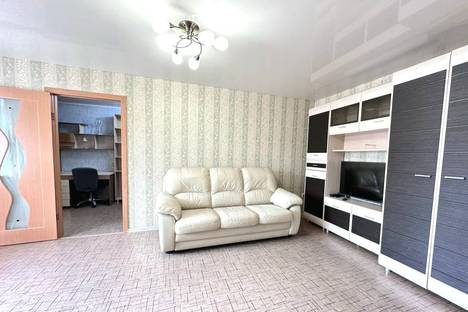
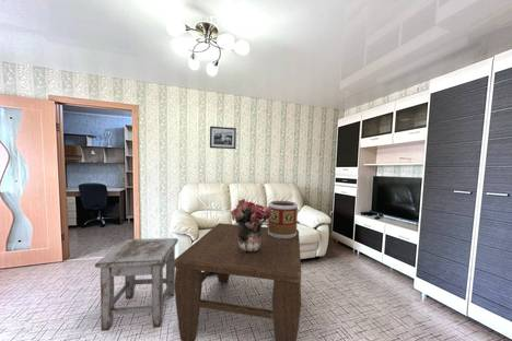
+ coffee table [174,222,302,341]
+ decorative container [267,200,299,238]
+ picture frame [209,126,237,150]
+ stool [94,237,179,332]
+ bouquet [230,198,272,254]
